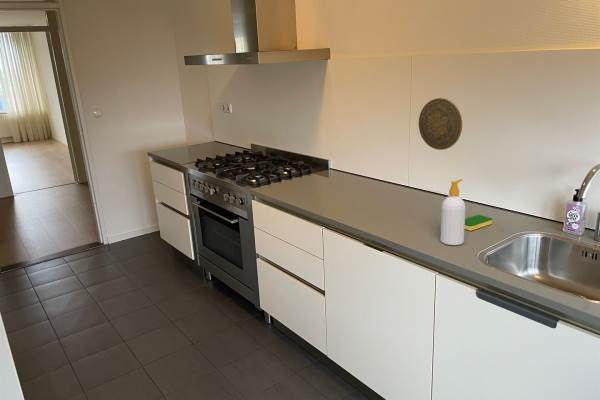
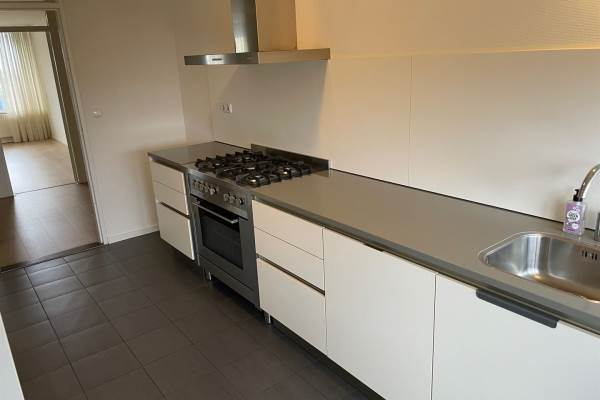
- decorative plate [418,97,463,151]
- soap bottle [440,178,466,246]
- dish sponge [464,214,493,232]
